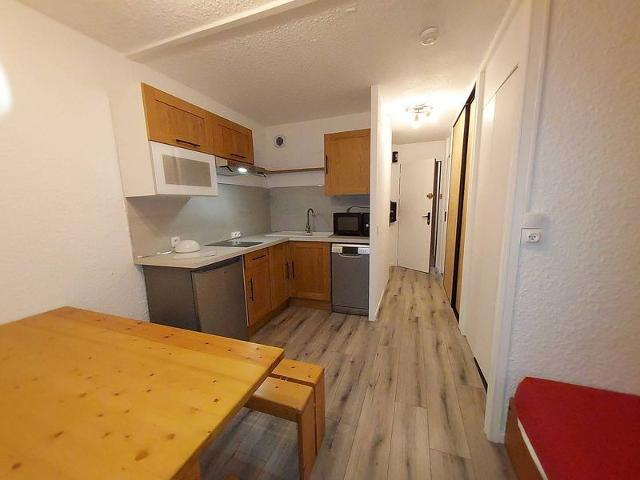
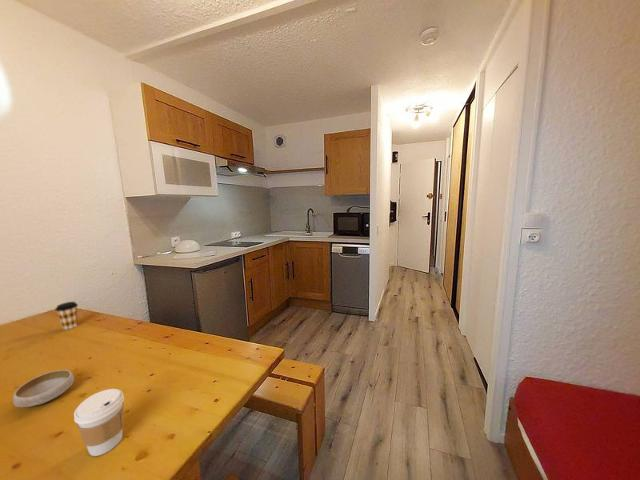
+ coffee cup [55,301,79,330]
+ bowl [12,369,75,408]
+ coffee cup [73,388,125,457]
